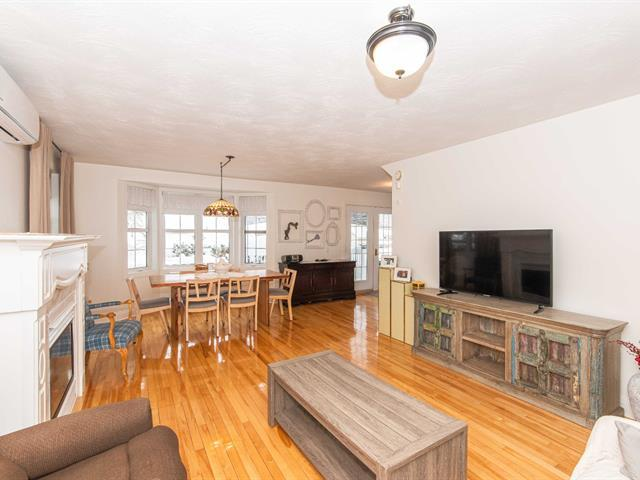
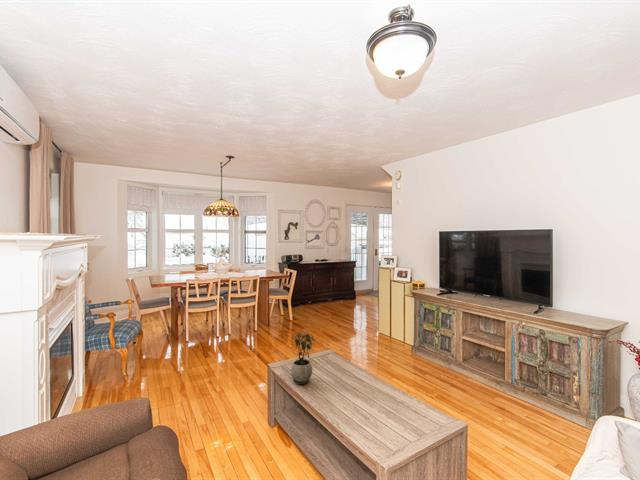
+ potted plant [290,331,316,385]
